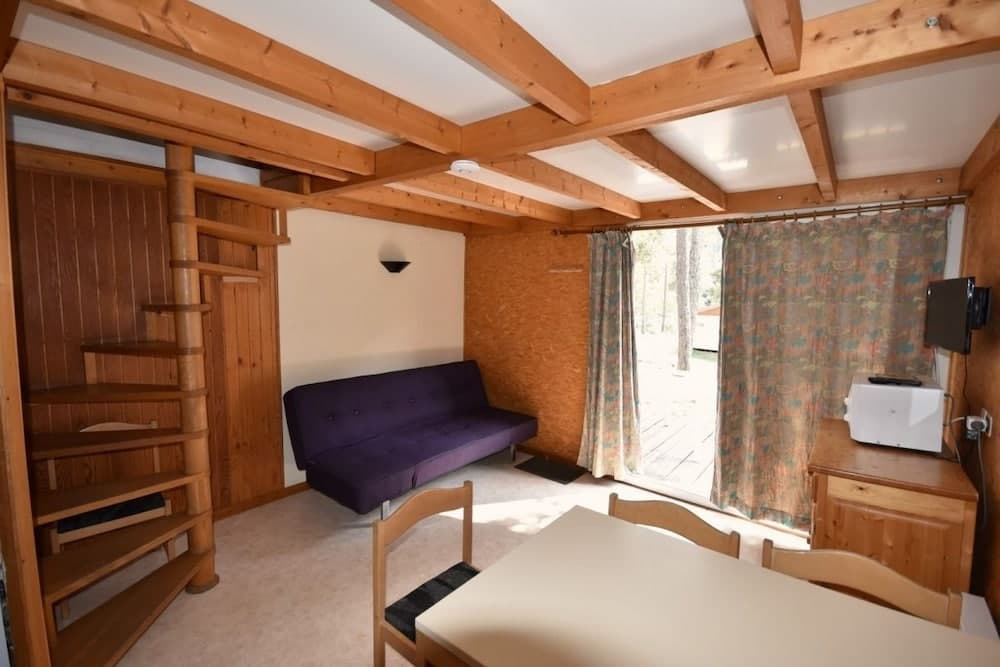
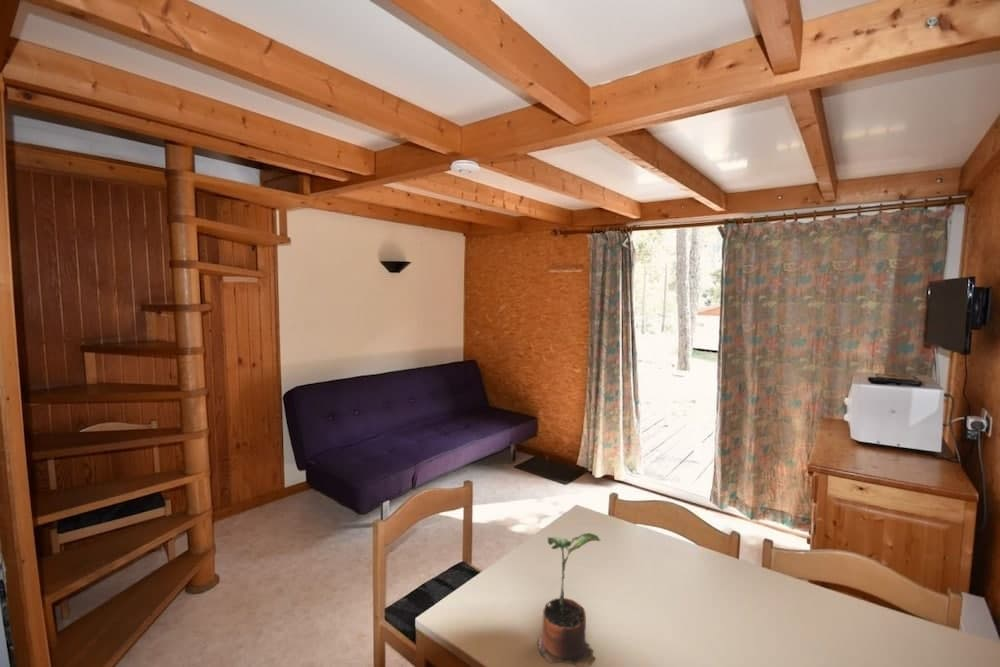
+ potted plant [537,532,601,667]
